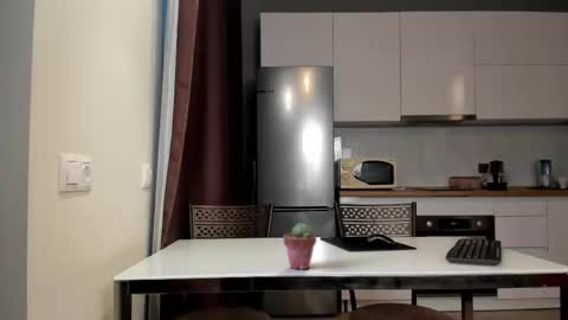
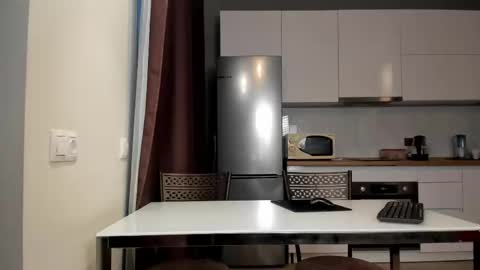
- potted succulent [283,222,318,270]
